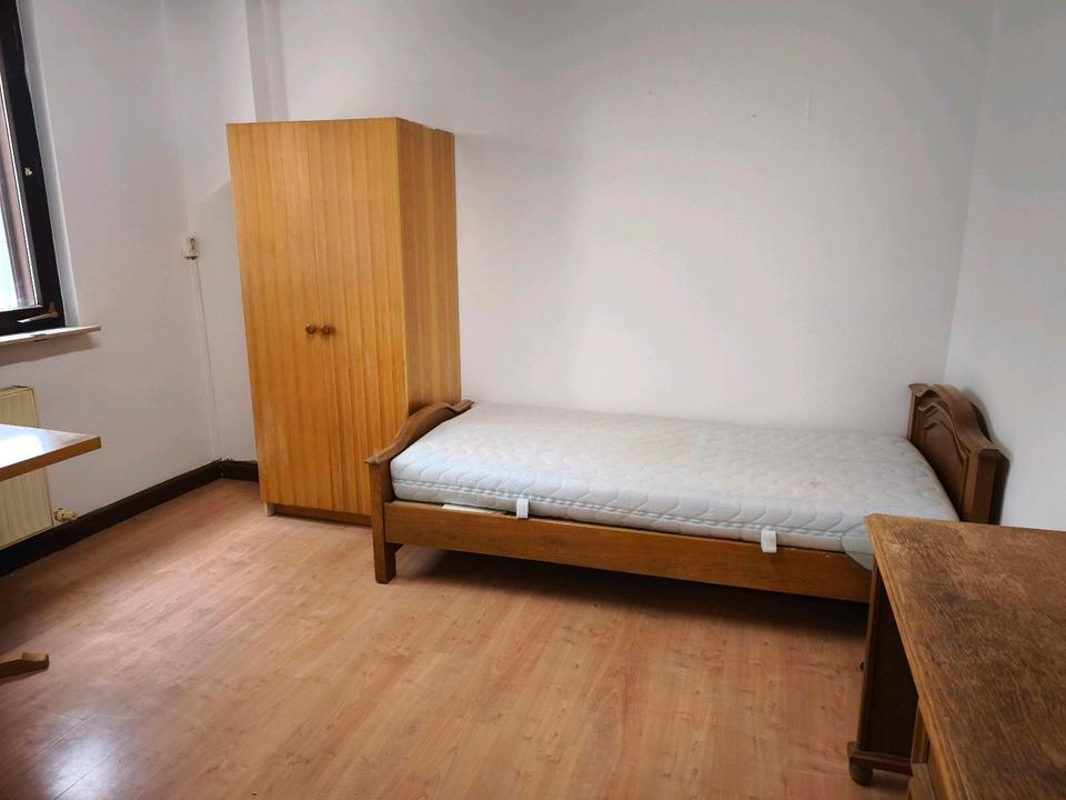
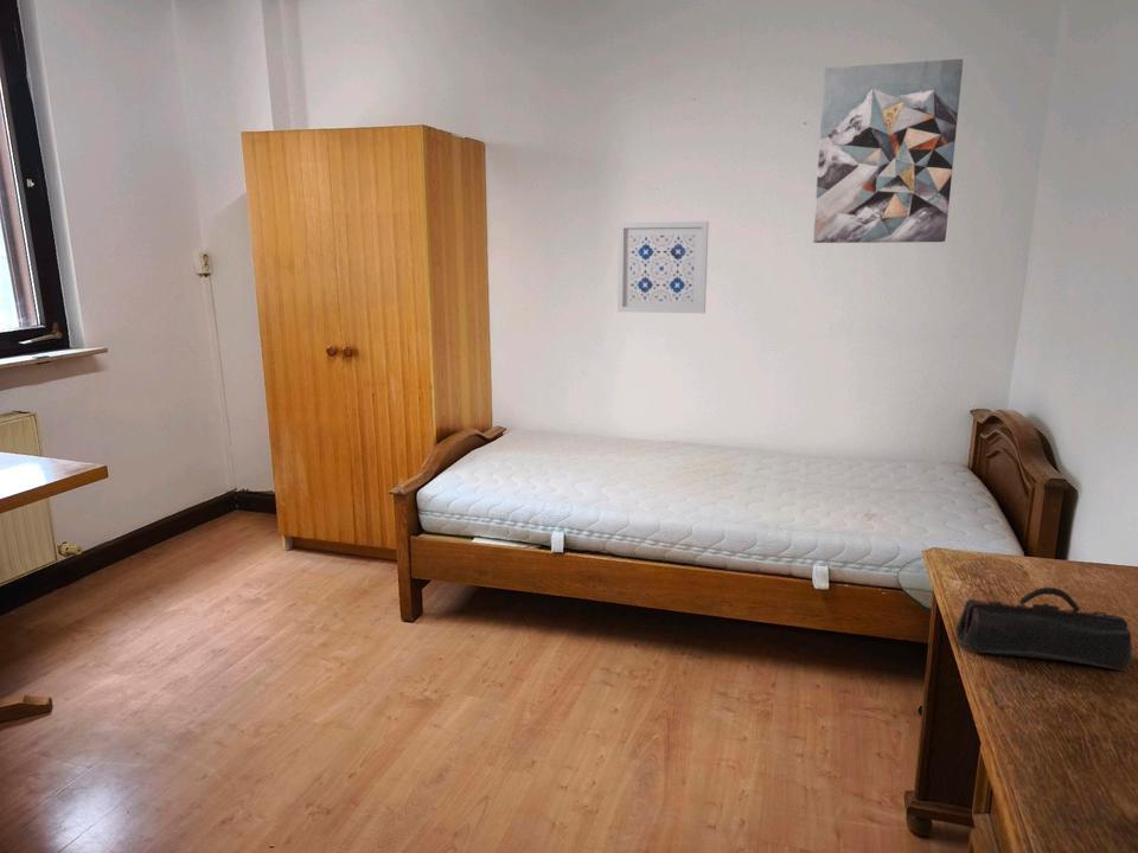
+ pencil case [954,586,1133,672]
+ wall art [616,220,710,314]
+ wall art [812,58,964,244]
